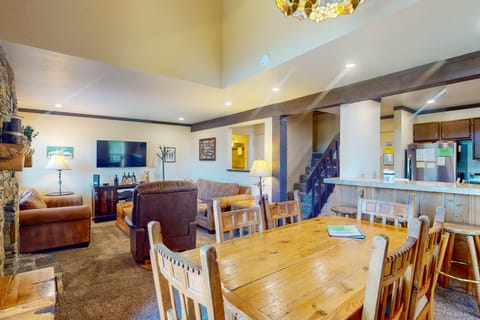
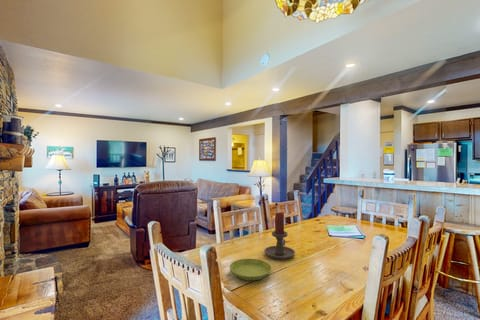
+ candle holder [263,211,296,261]
+ saucer [229,258,273,281]
